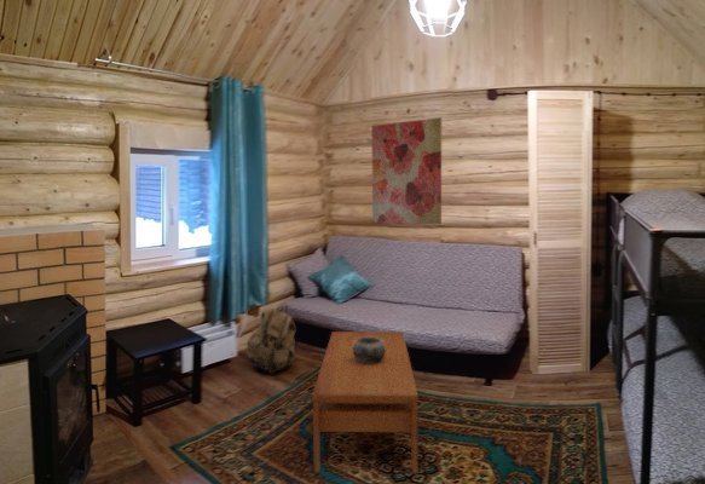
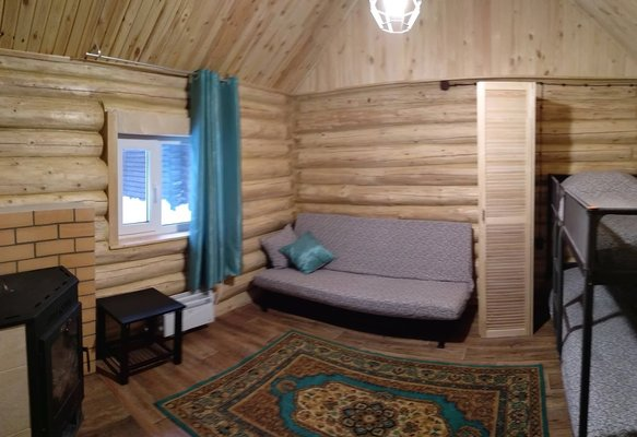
- backpack [245,302,297,375]
- coffee table [311,330,420,474]
- decorative bowl [353,338,386,364]
- wall art [370,116,443,225]
